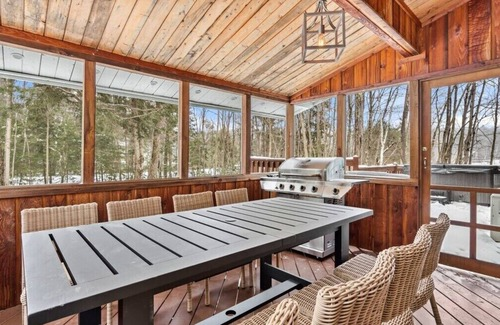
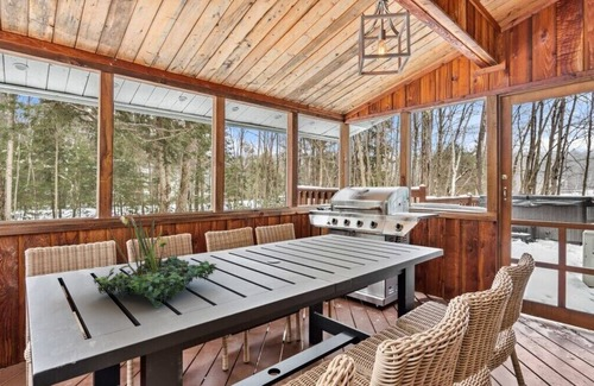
+ plant [93,213,217,310]
